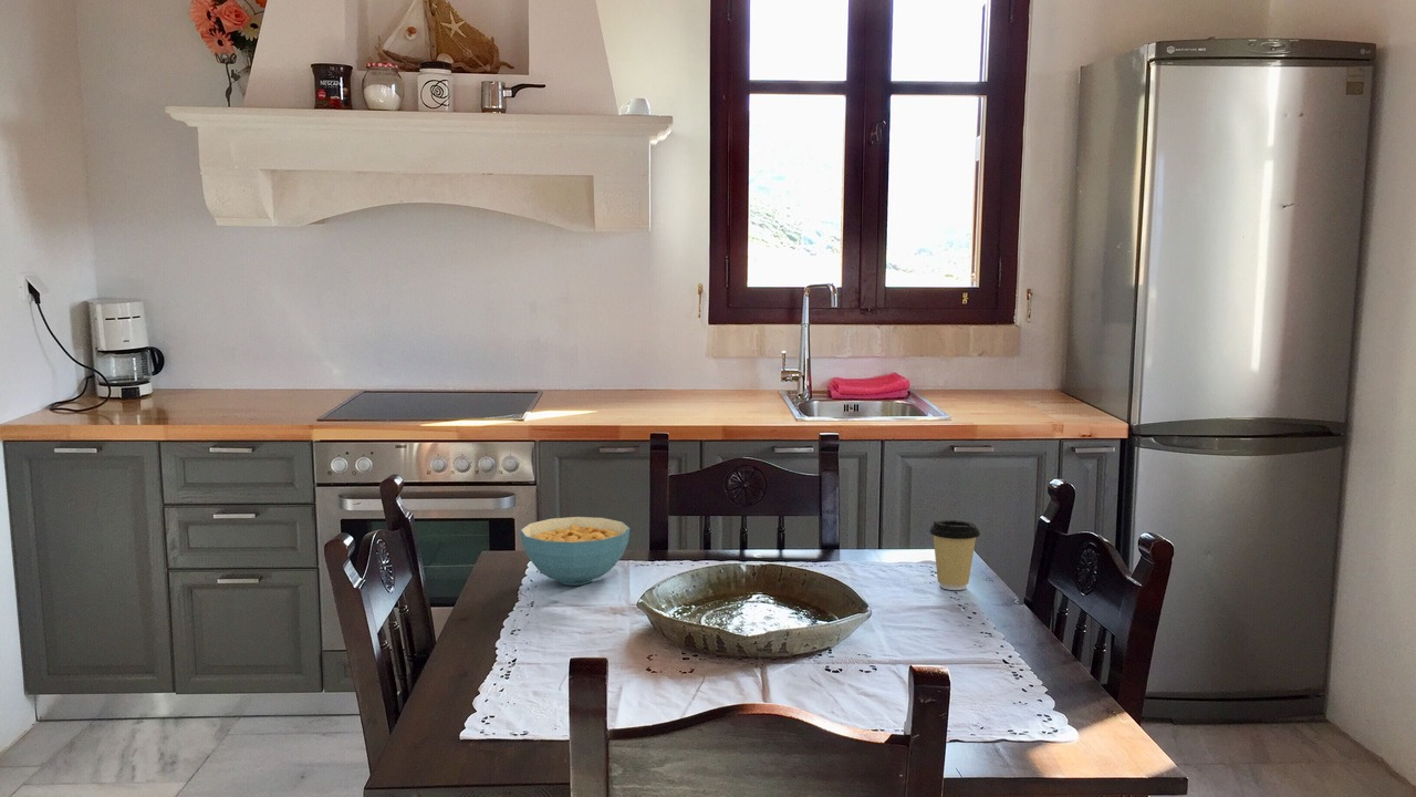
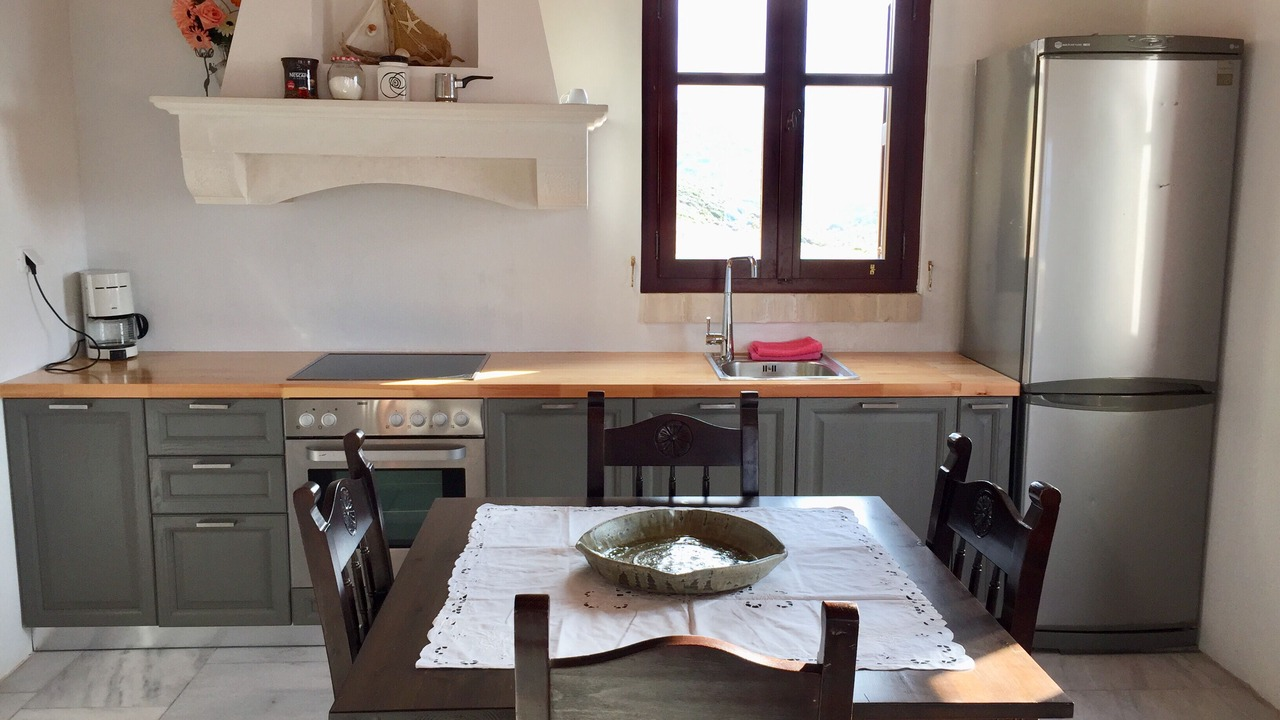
- cereal bowl [519,516,631,587]
- coffee cup [928,519,981,591]
